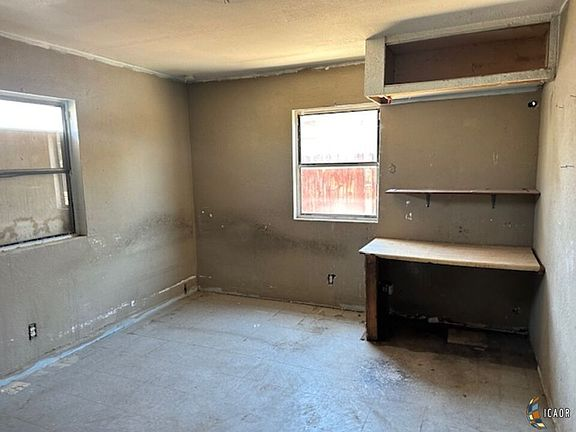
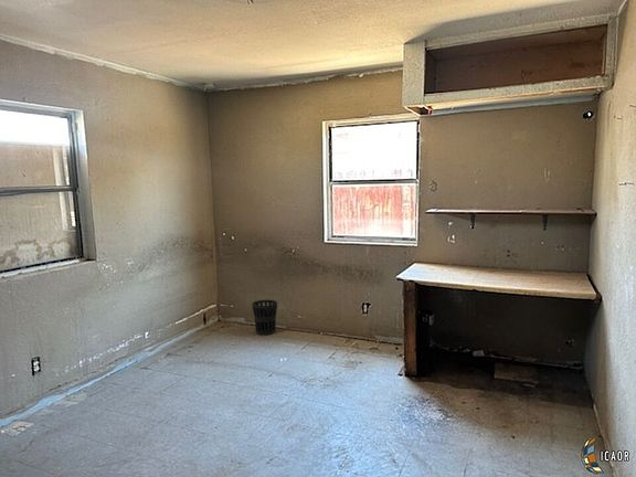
+ wastebasket [251,299,278,336]
